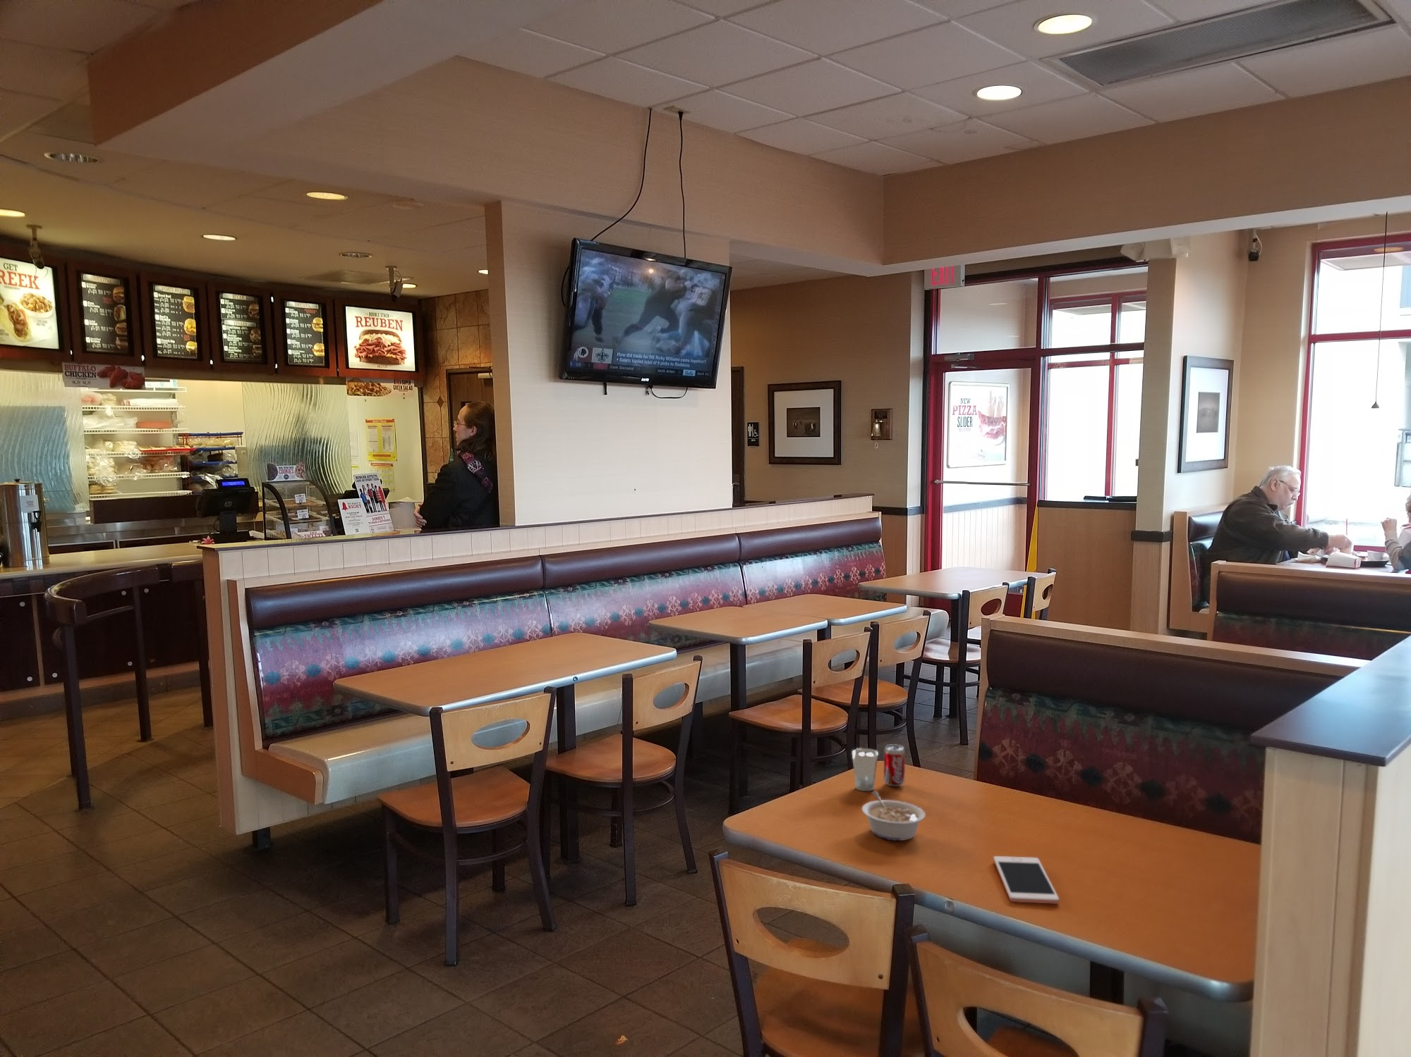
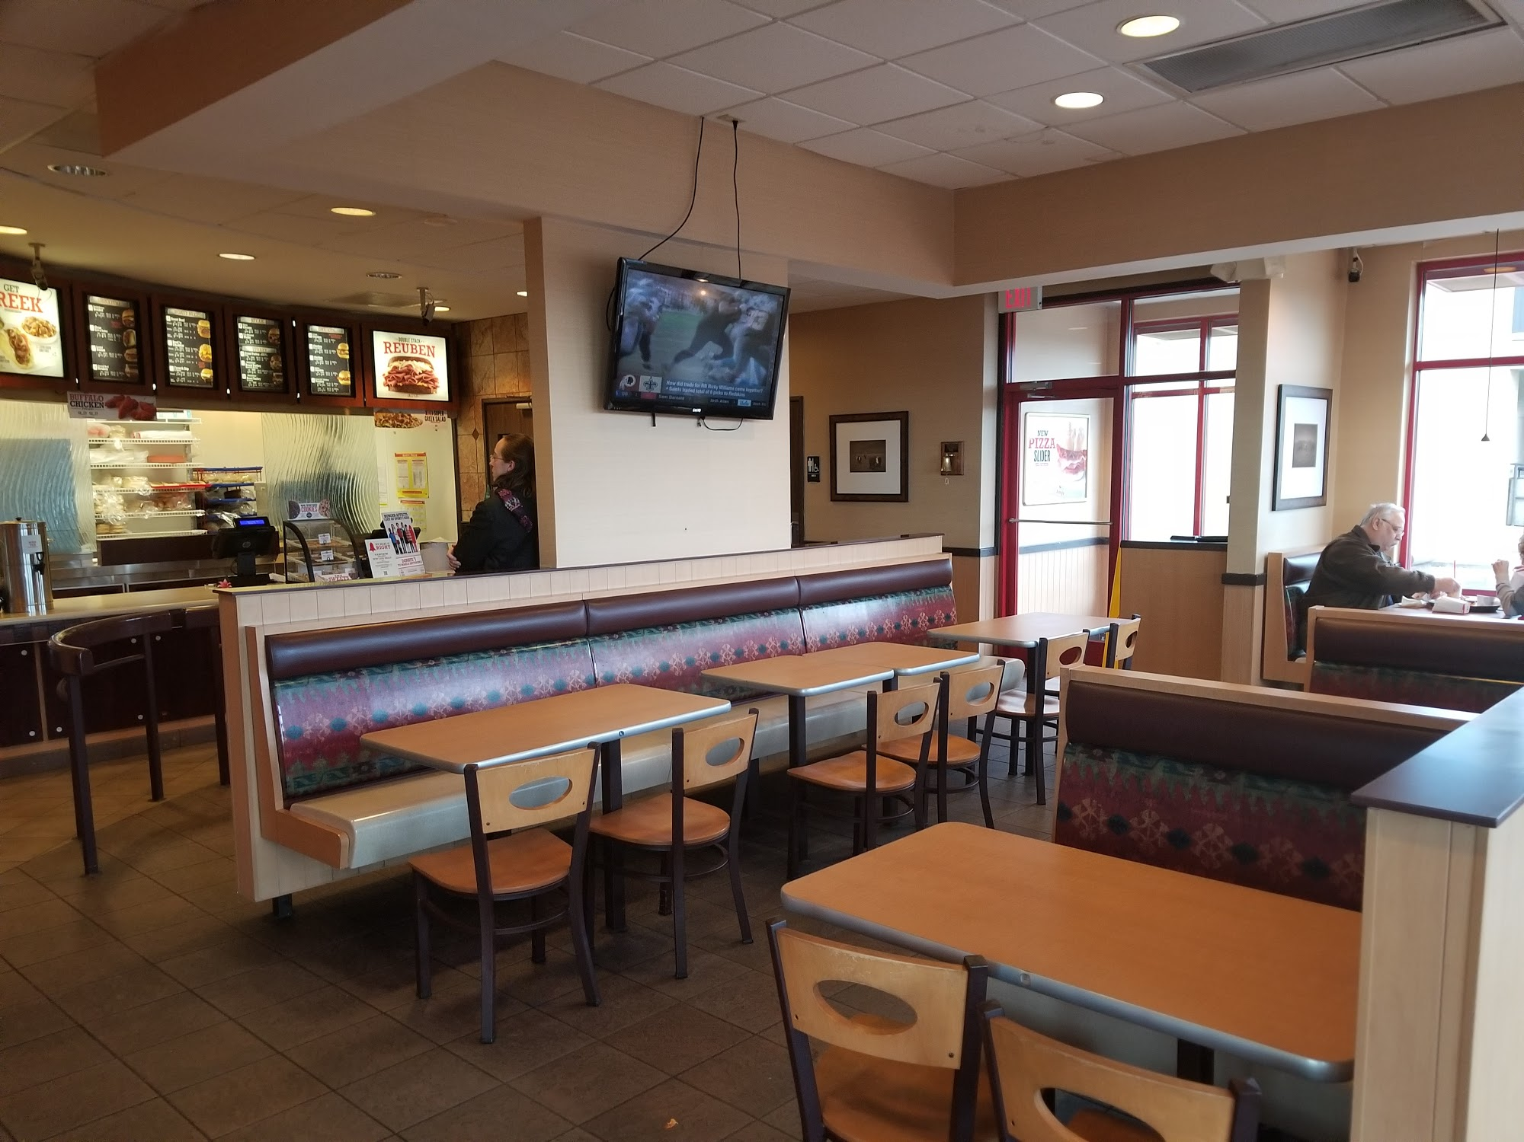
- legume [861,791,925,842]
- beverage can [851,744,905,792]
- cell phone [992,855,1060,905]
